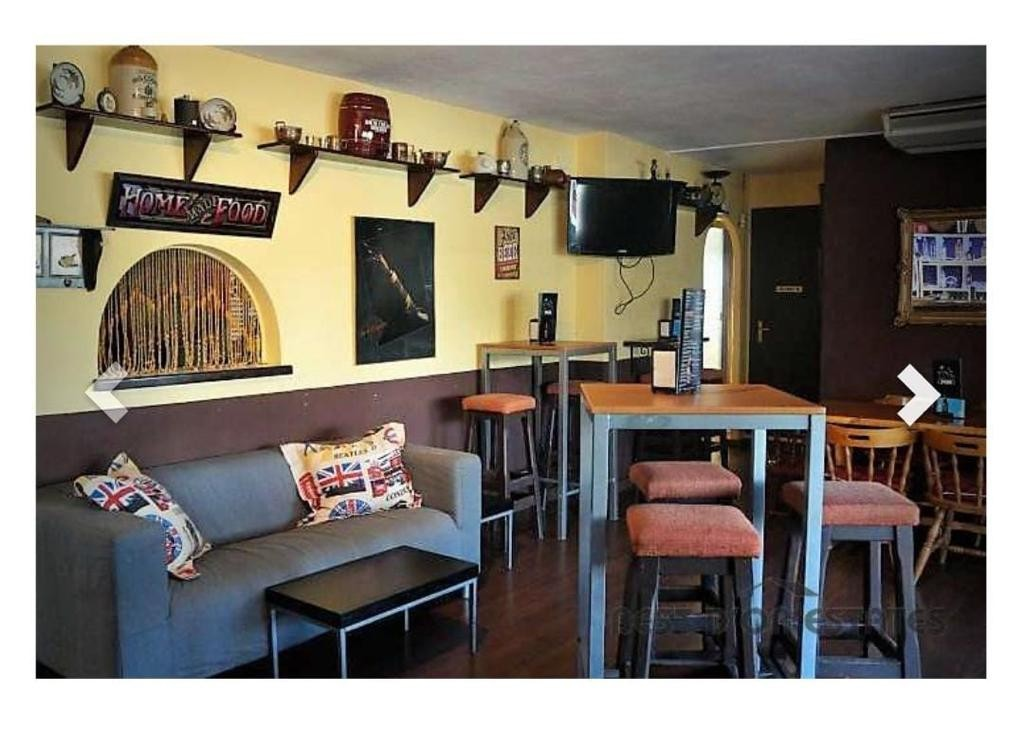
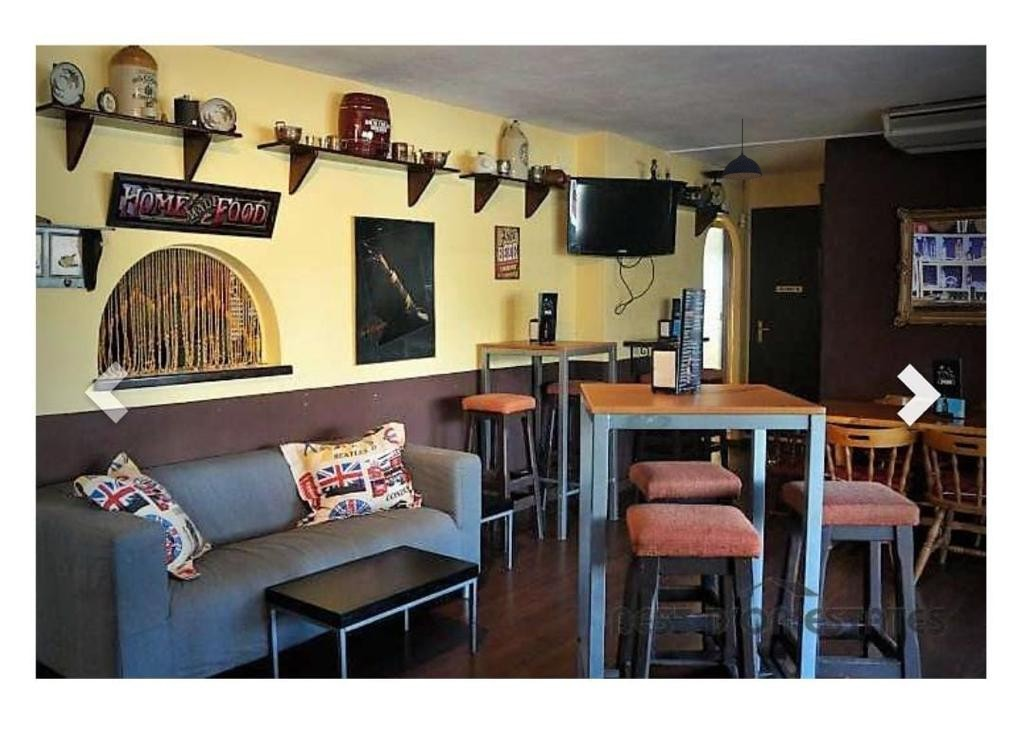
+ pendant light [721,118,763,180]
